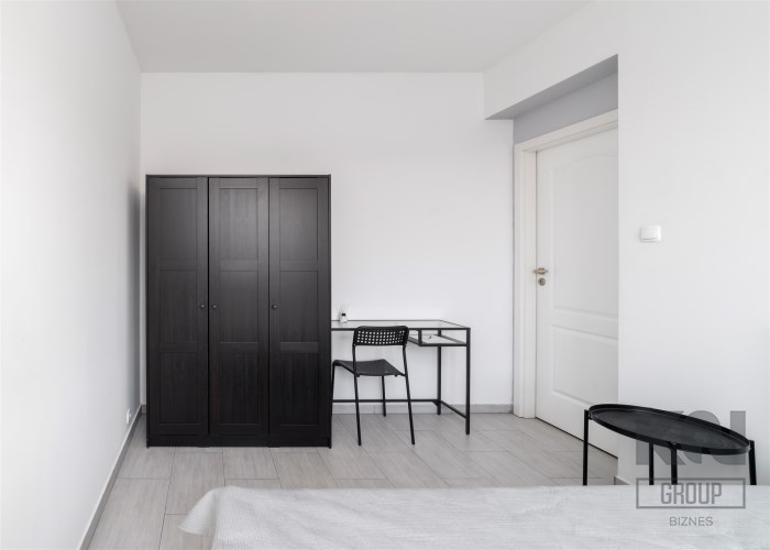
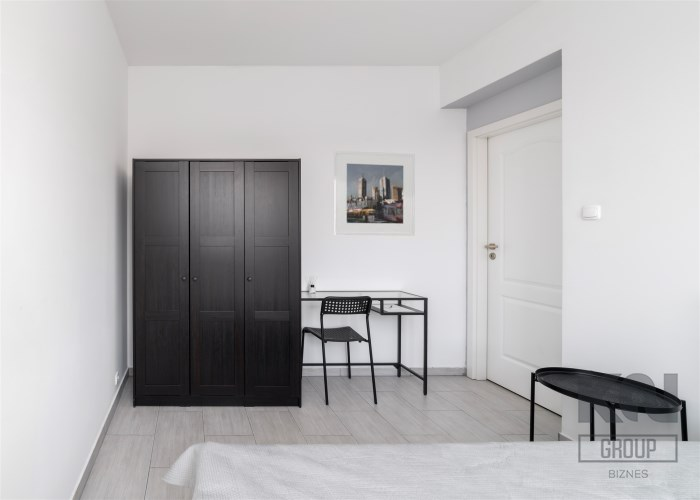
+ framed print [333,150,416,236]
